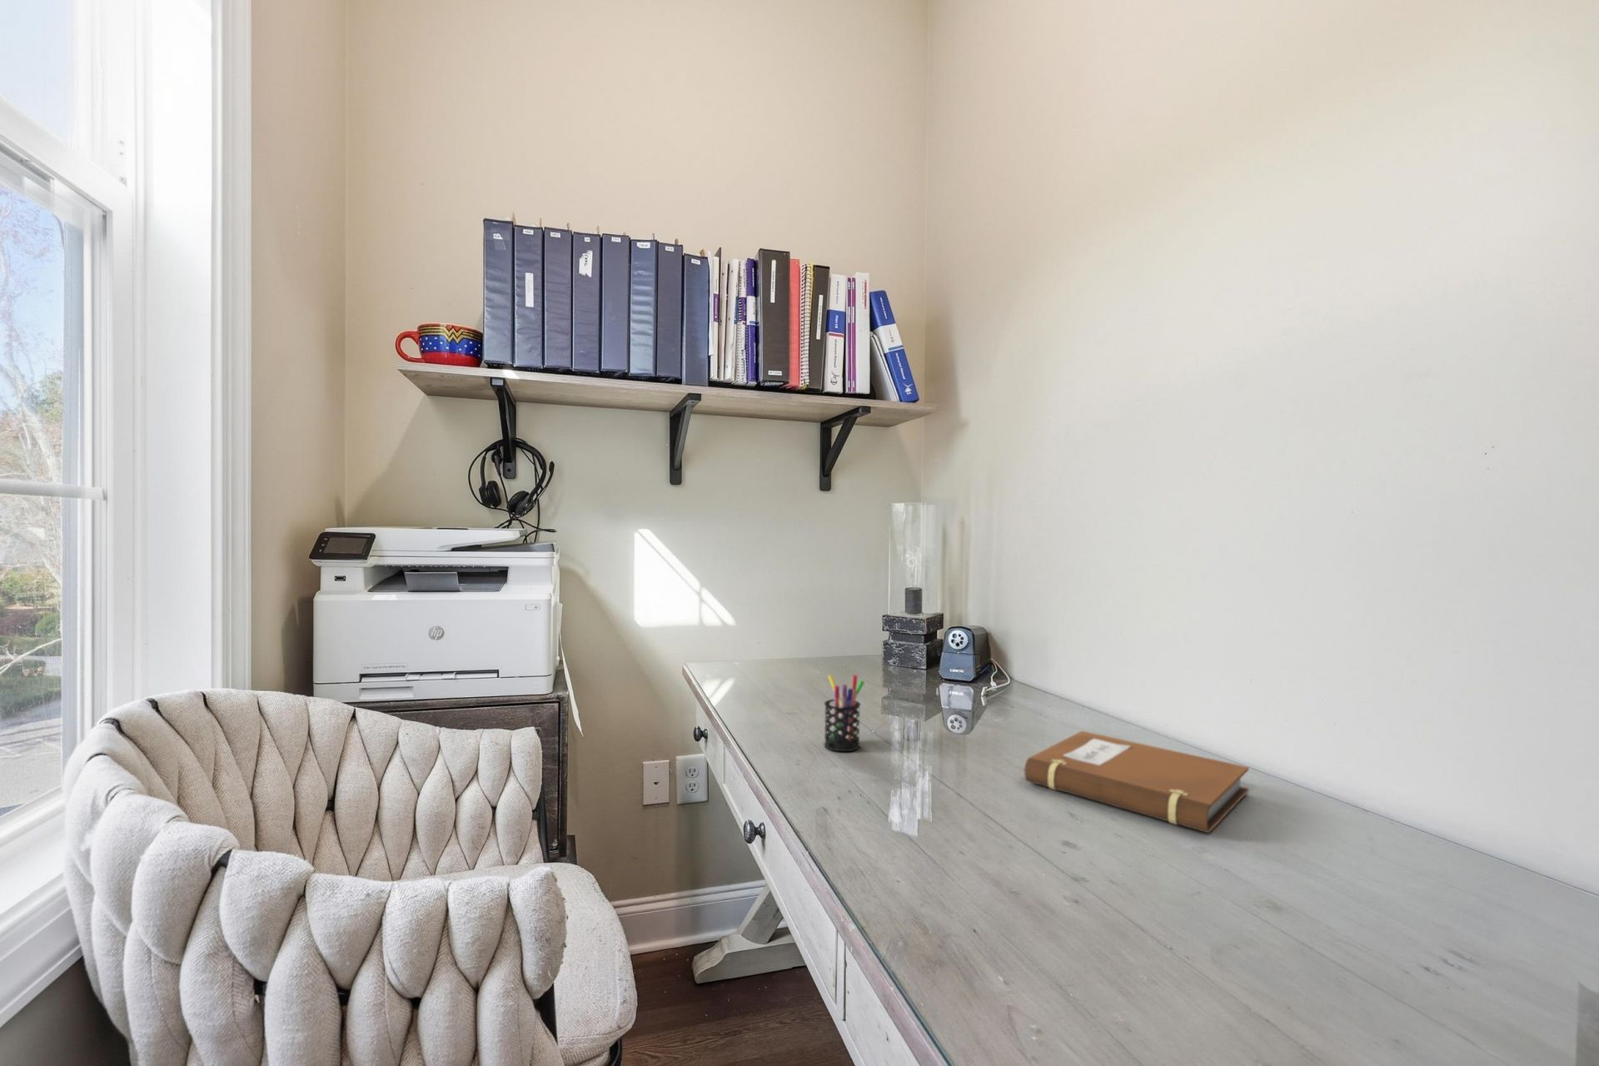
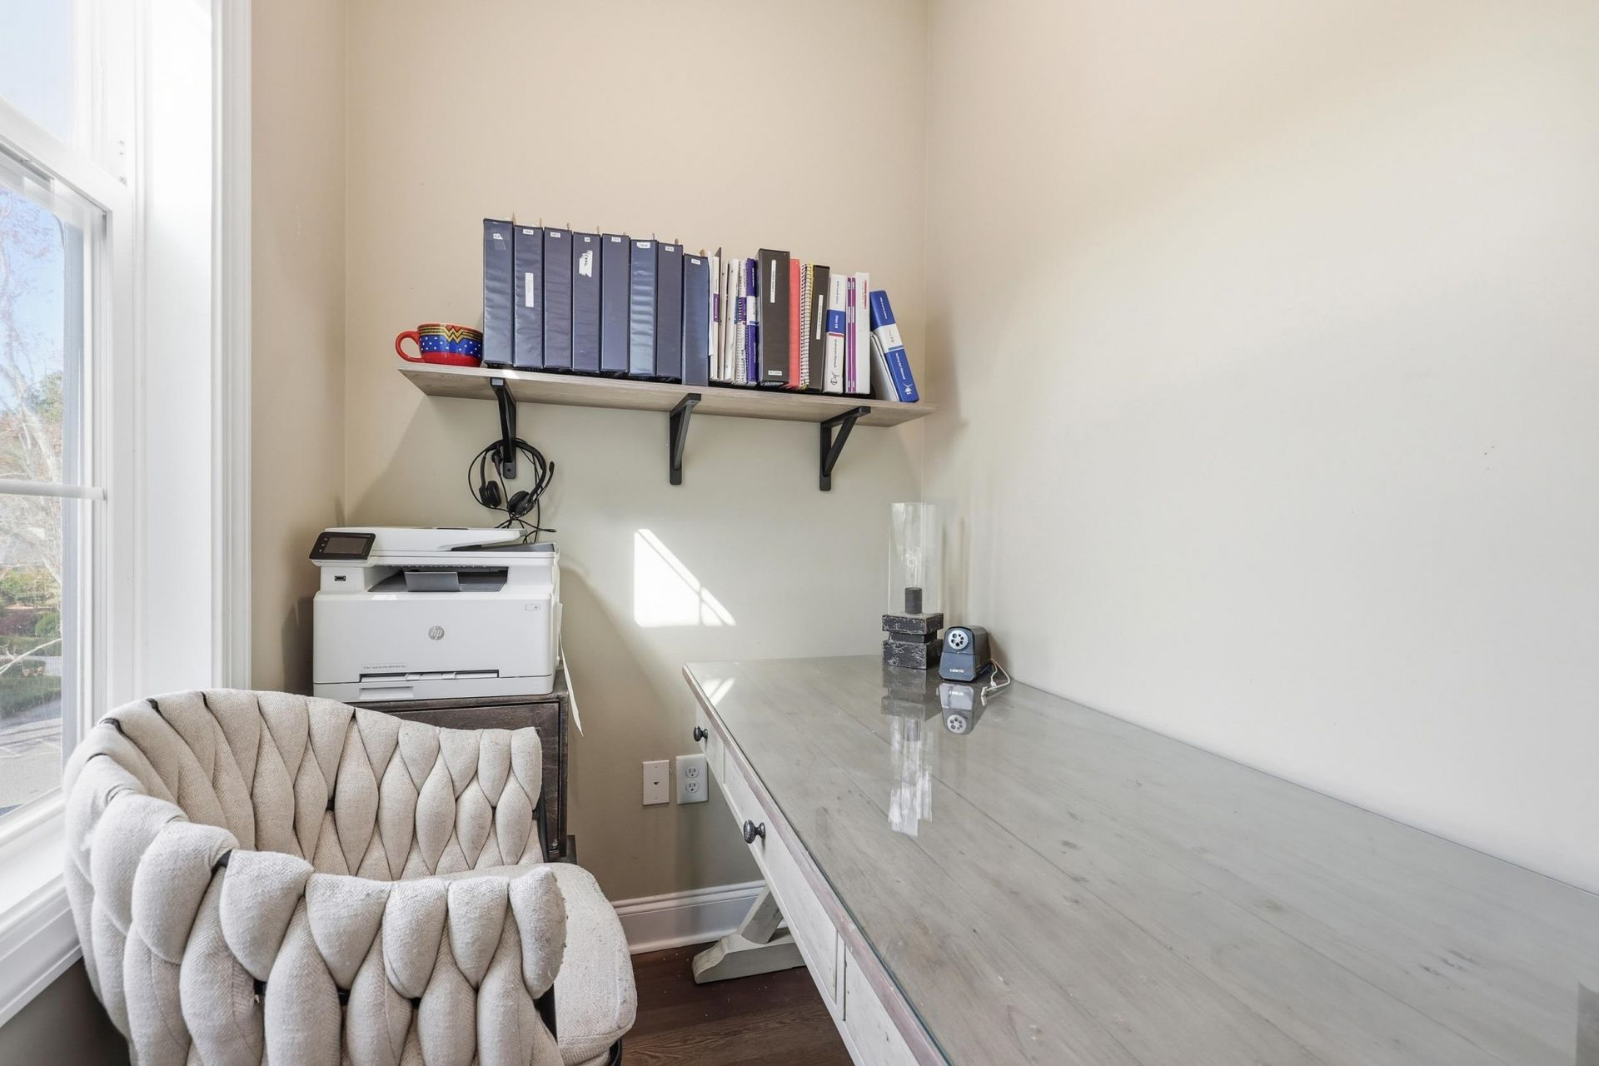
- pen holder [823,673,865,752]
- notebook [1023,730,1249,834]
